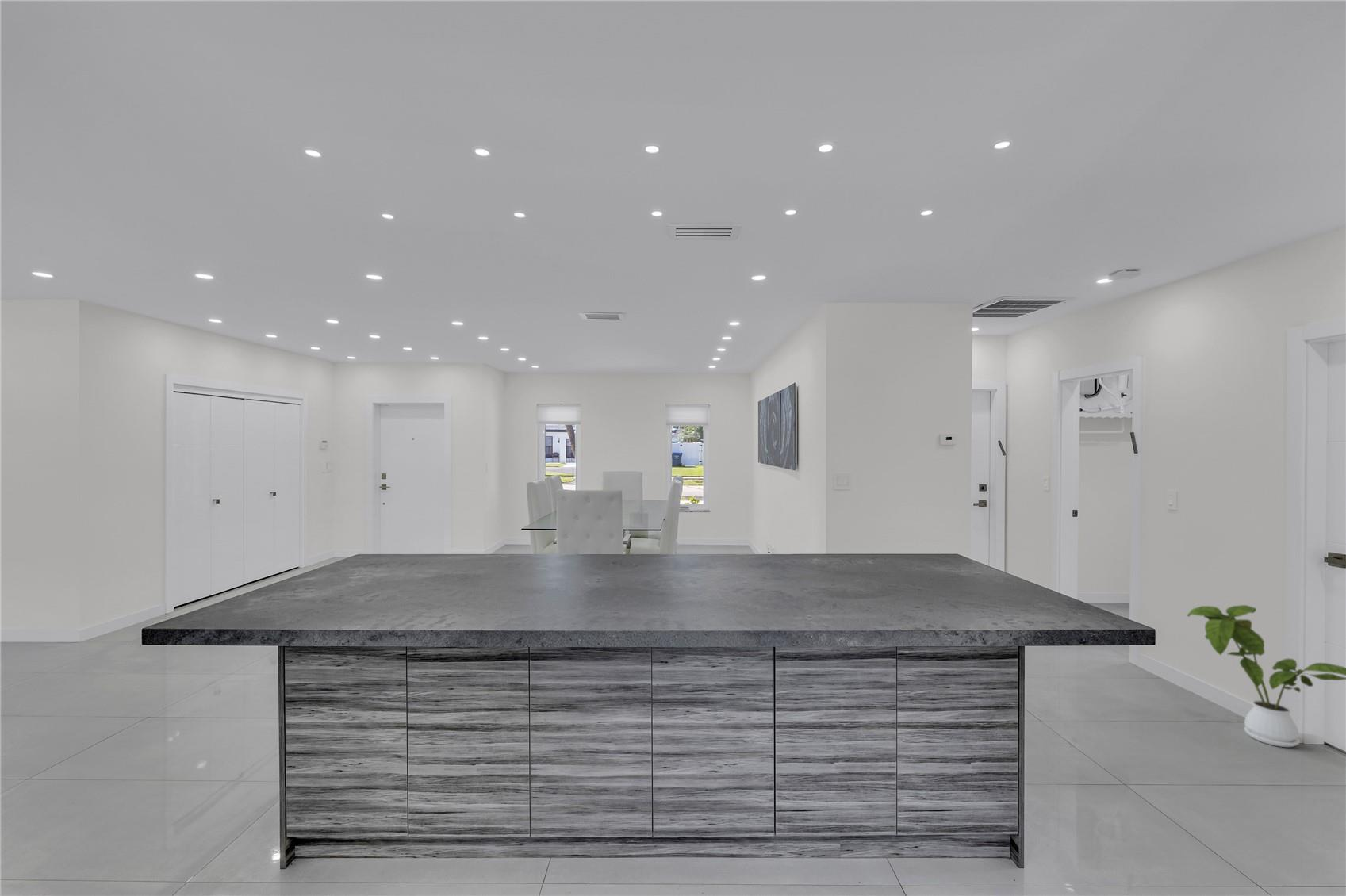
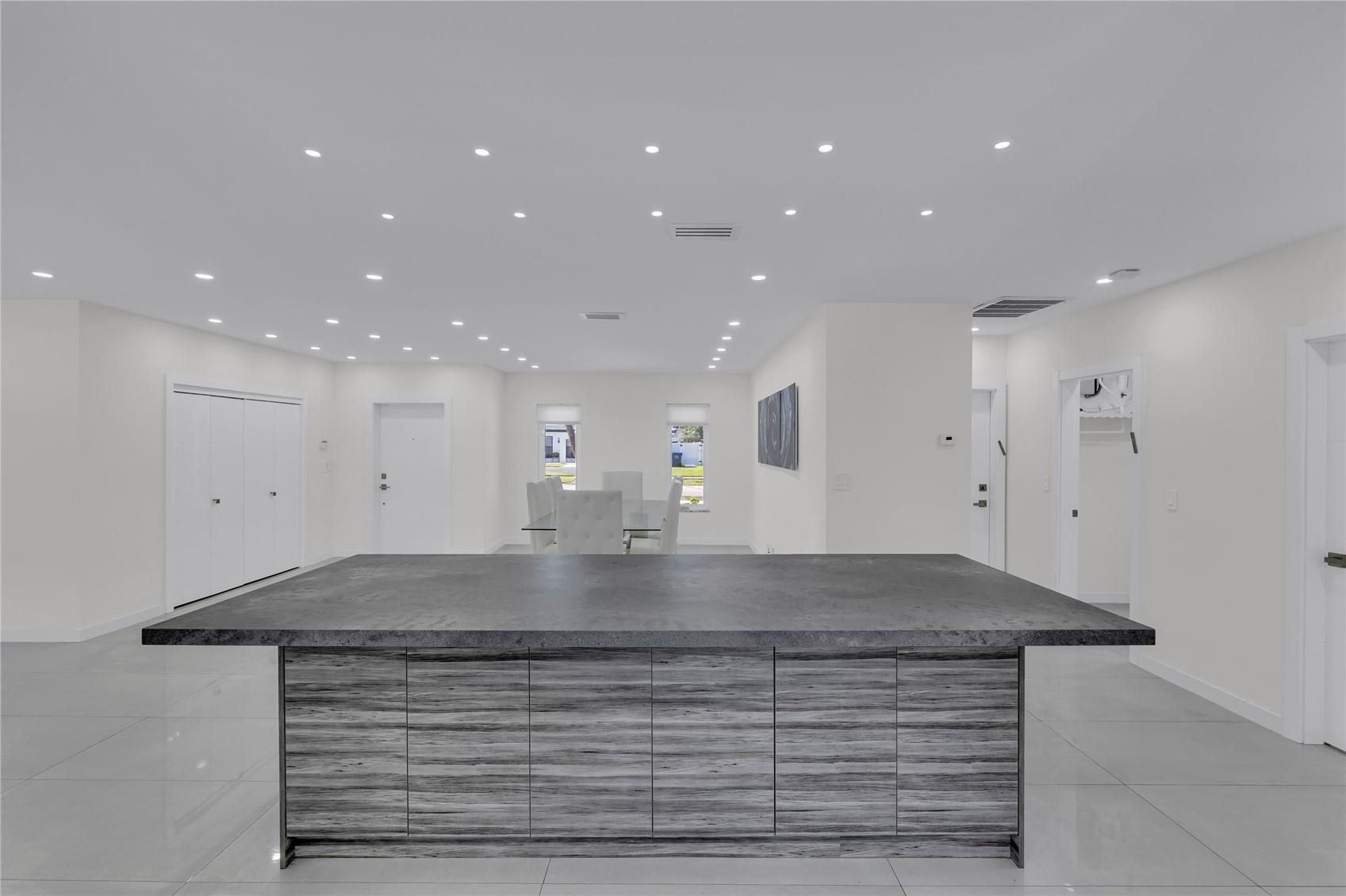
- house plant [1187,604,1346,748]
